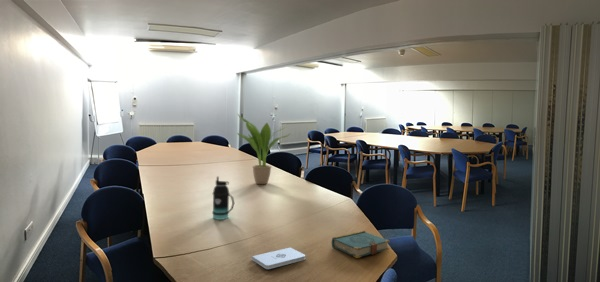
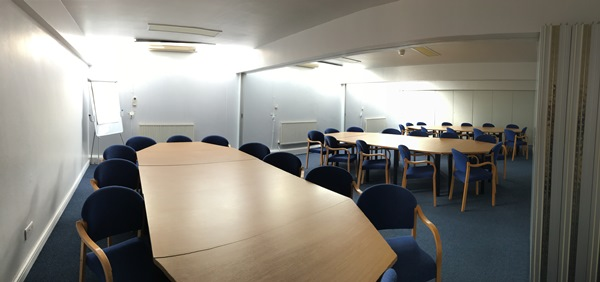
- potted plant [236,113,292,185]
- book [331,230,391,259]
- notepad [251,247,306,270]
- bottle [211,176,235,221]
